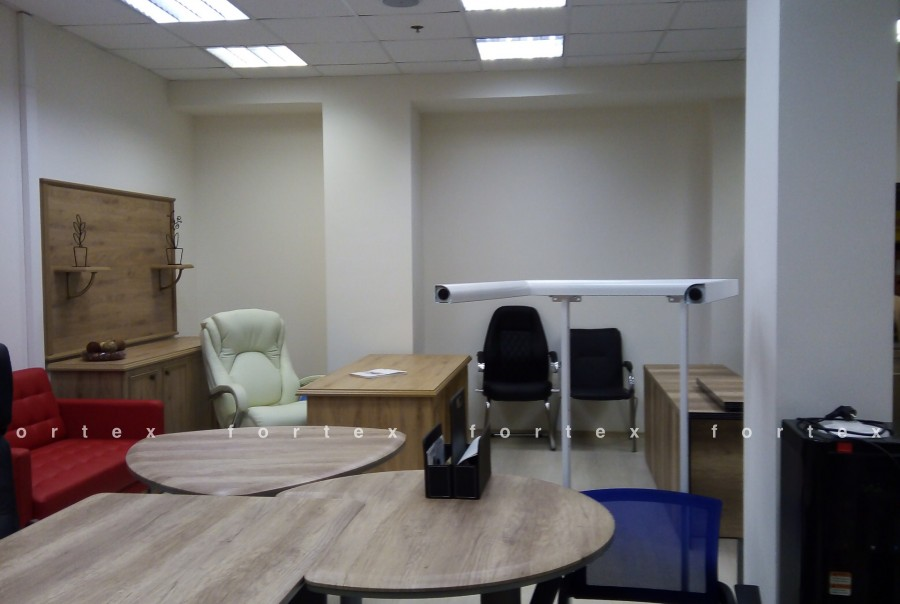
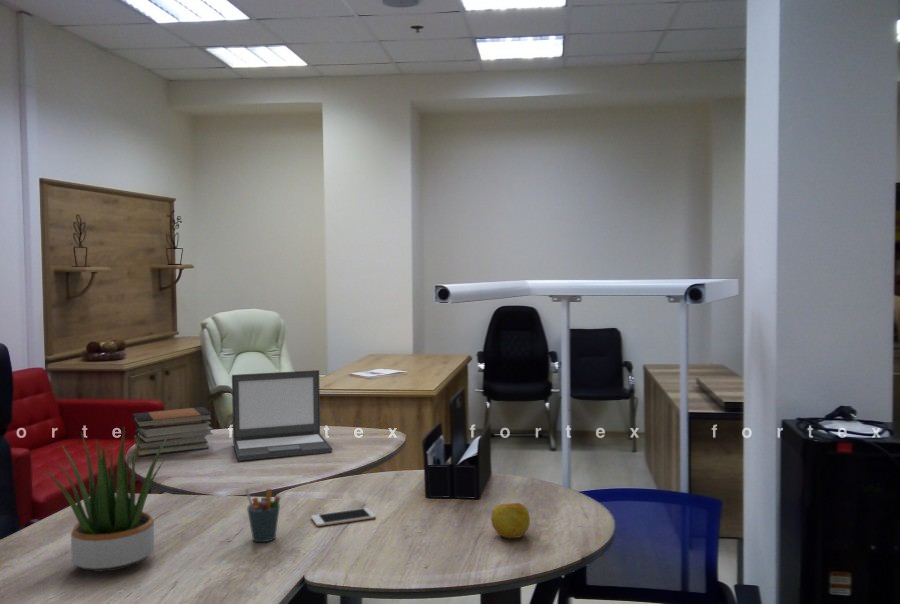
+ pen holder [244,487,282,543]
+ laptop [231,369,333,462]
+ cell phone [310,507,377,527]
+ book stack [132,406,214,457]
+ apple [490,502,531,540]
+ potted plant [42,425,168,573]
